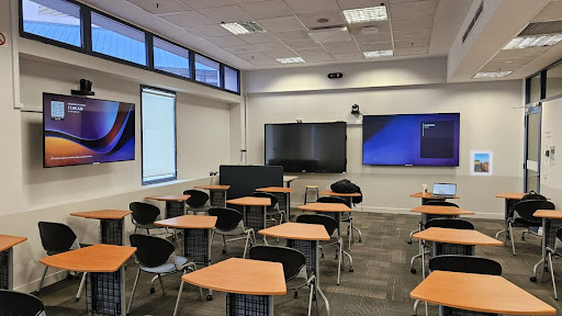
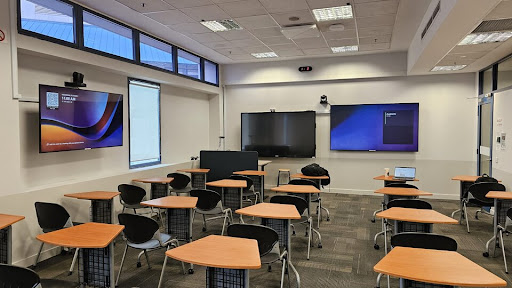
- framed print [470,149,494,177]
